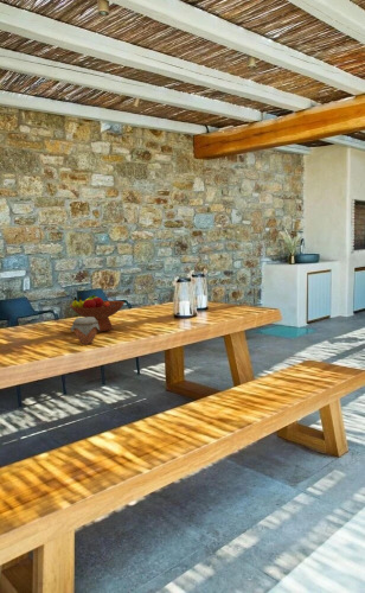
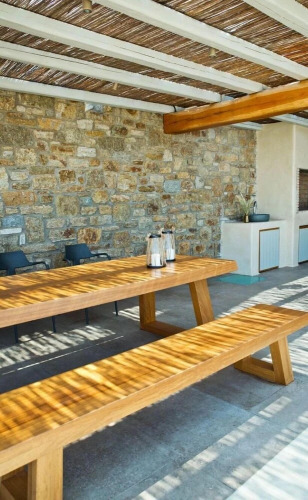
- jar [70,317,101,345]
- fruit bowl [69,294,126,332]
